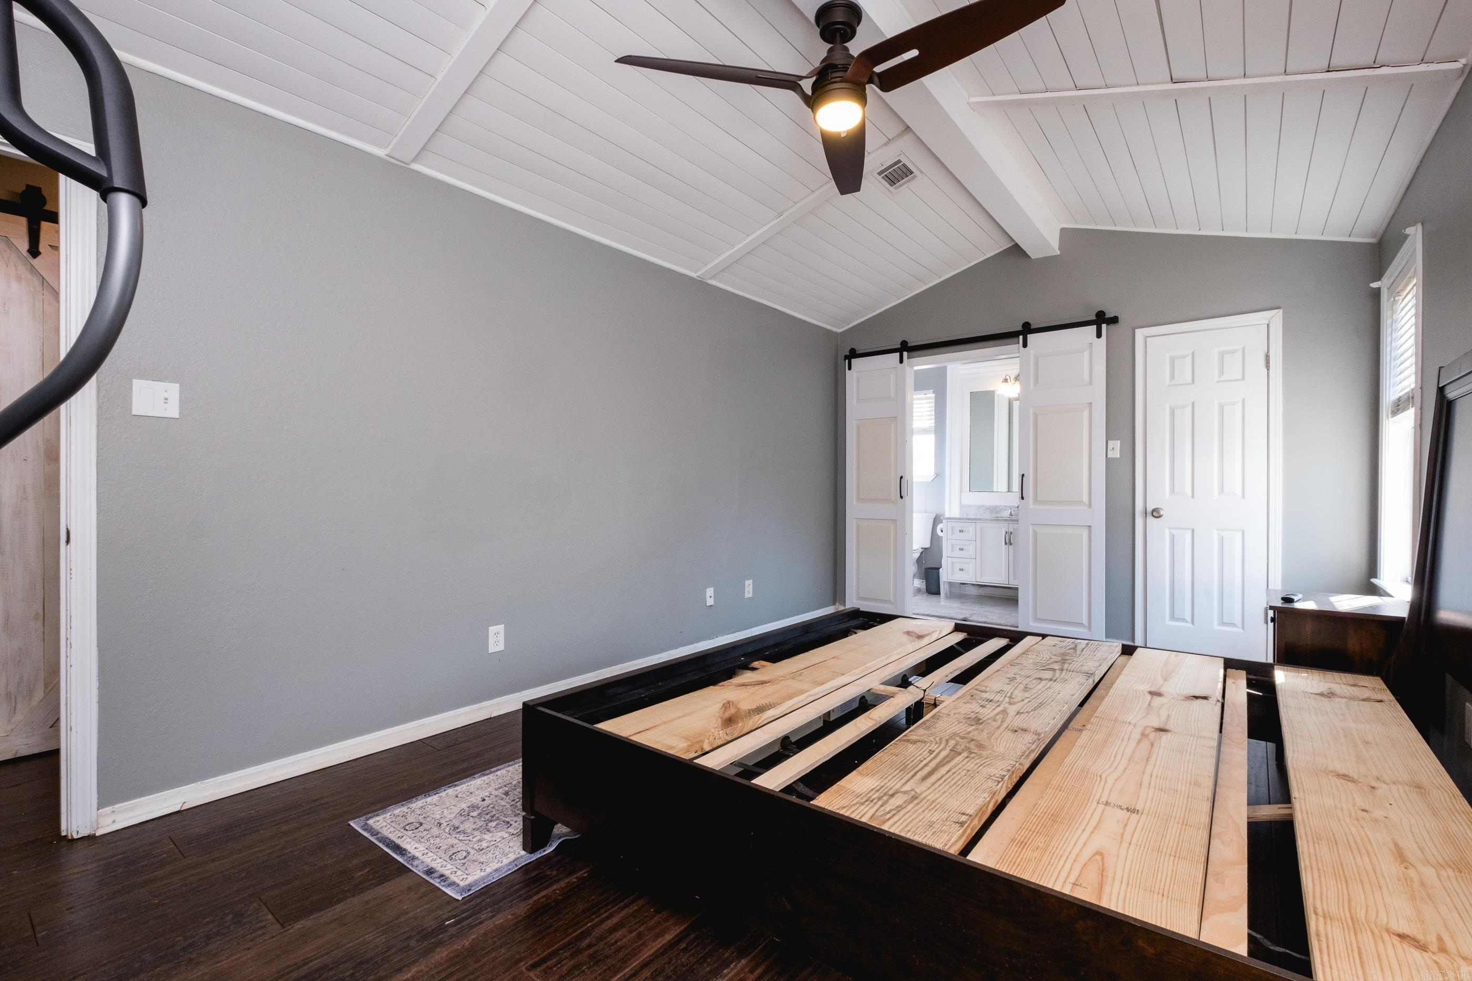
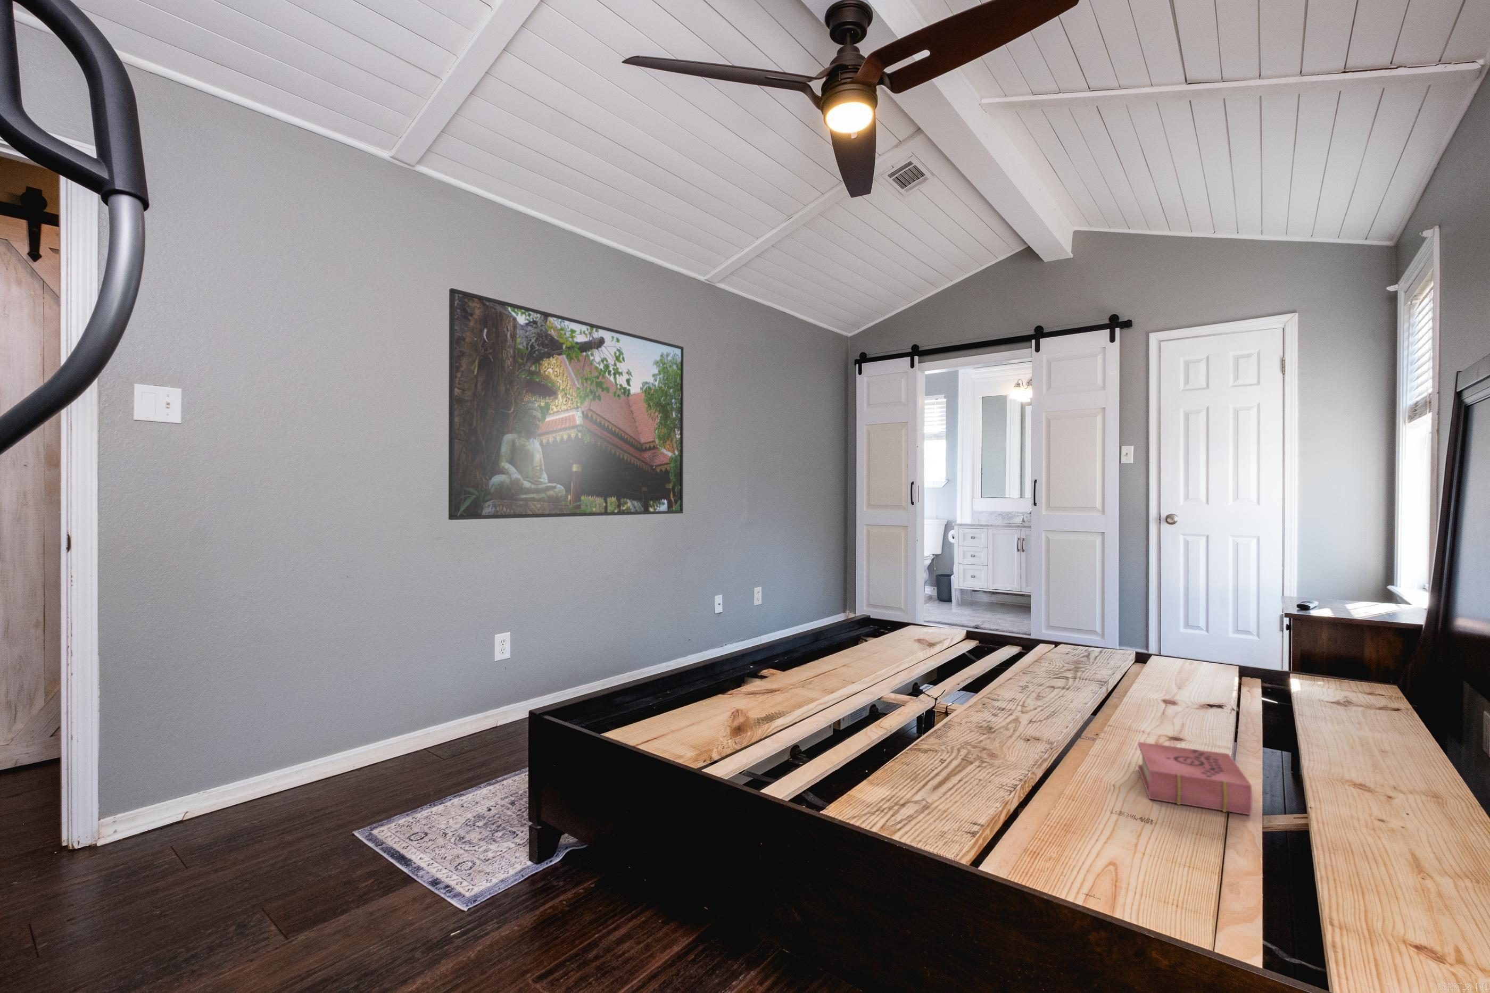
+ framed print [448,288,684,521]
+ book [1137,741,1253,816]
